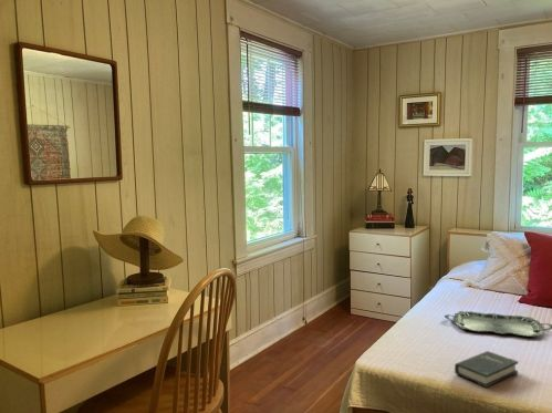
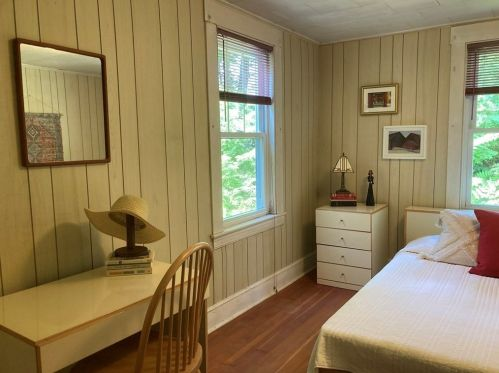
- serving tray [444,310,552,338]
- hardback book [454,350,519,389]
